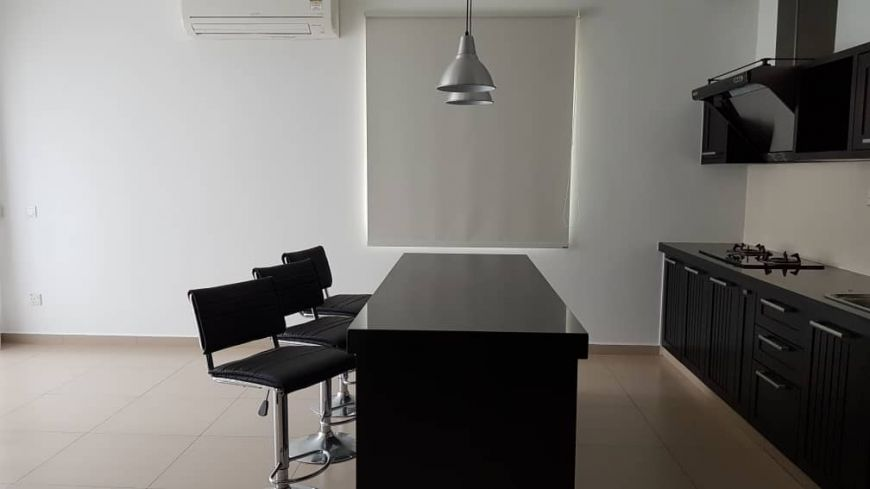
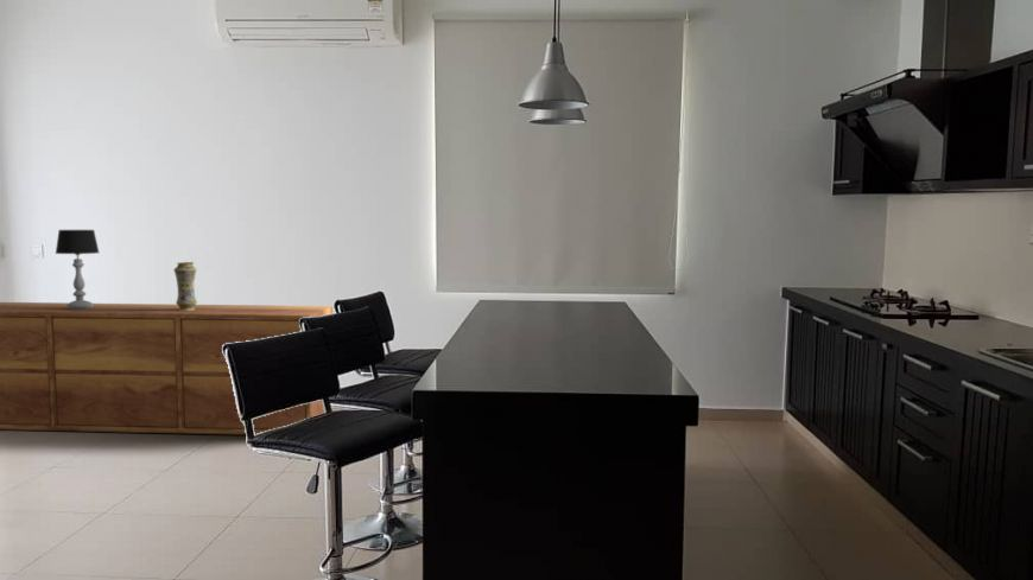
+ vase [173,261,198,311]
+ sideboard [0,301,335,435]
+ table lamp [55,229,100,310]
